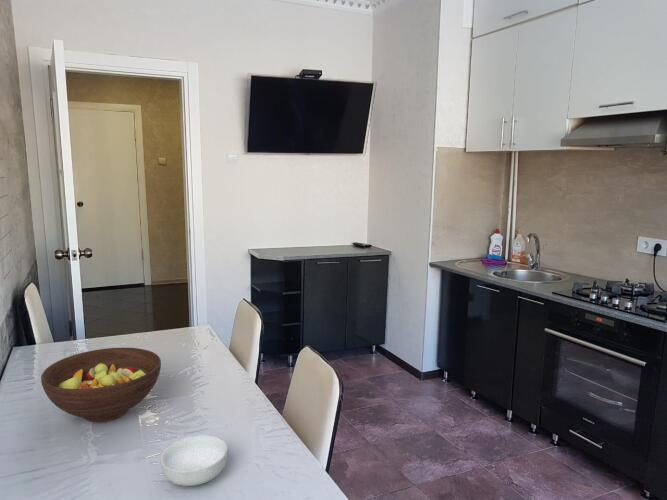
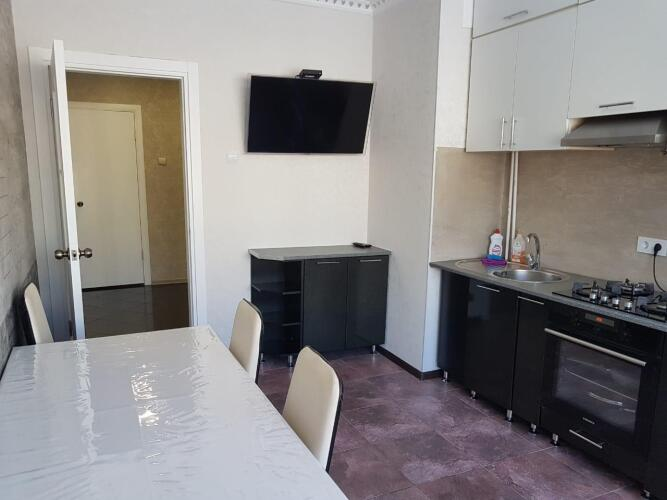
- cereal bowl [160,435,229,487]
- fruit bowl [40,347,162,423]
